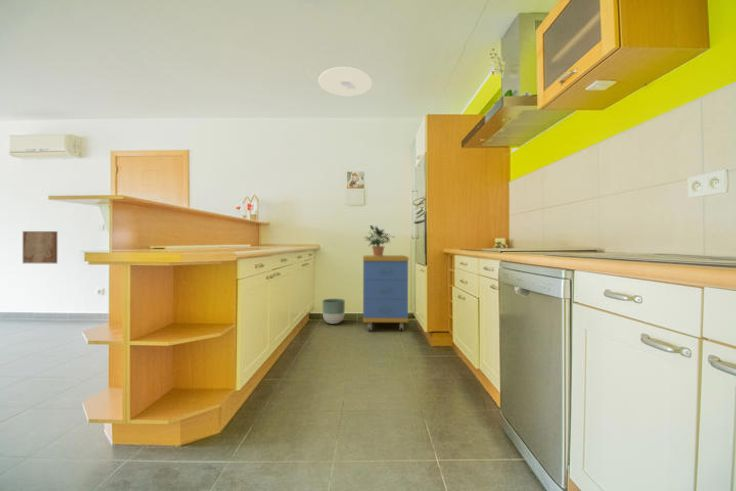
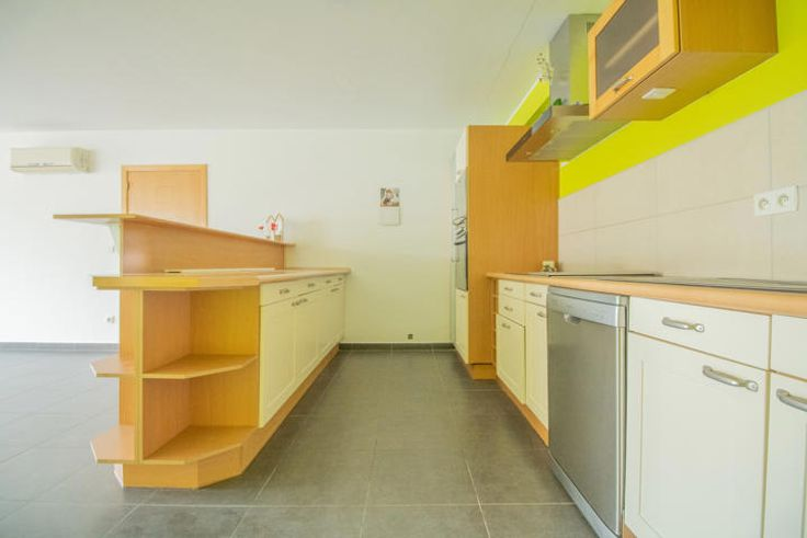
- ceiling light [318,66,373,97]
- storage cabinet [362,254,410,332]
- planter [322,298,346,325]
- potted plant [364,224,396,256]
- wall art [22,230,58,265]
